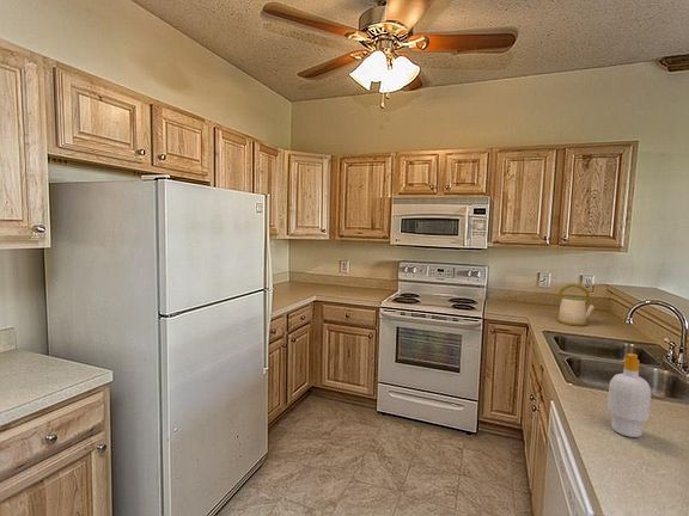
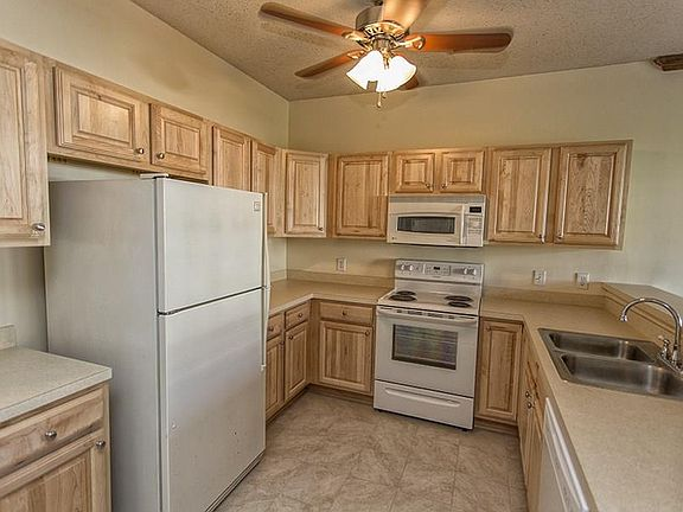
- kettle [556,283,596,327]
- soap bottle [606,352,652,438]
